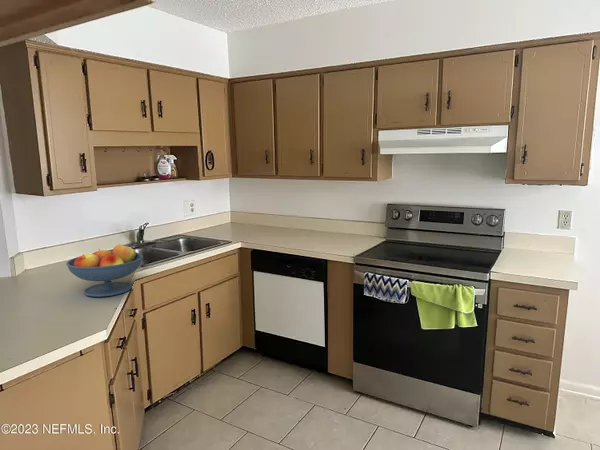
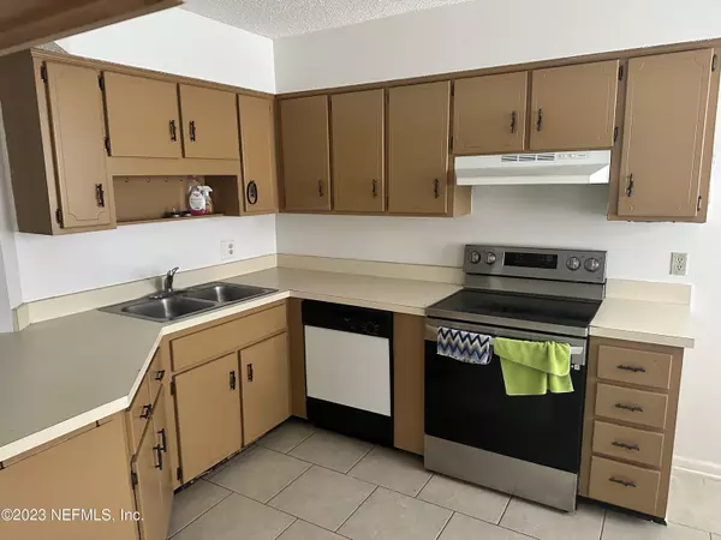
- fruit bowl [65,242,144,298]
